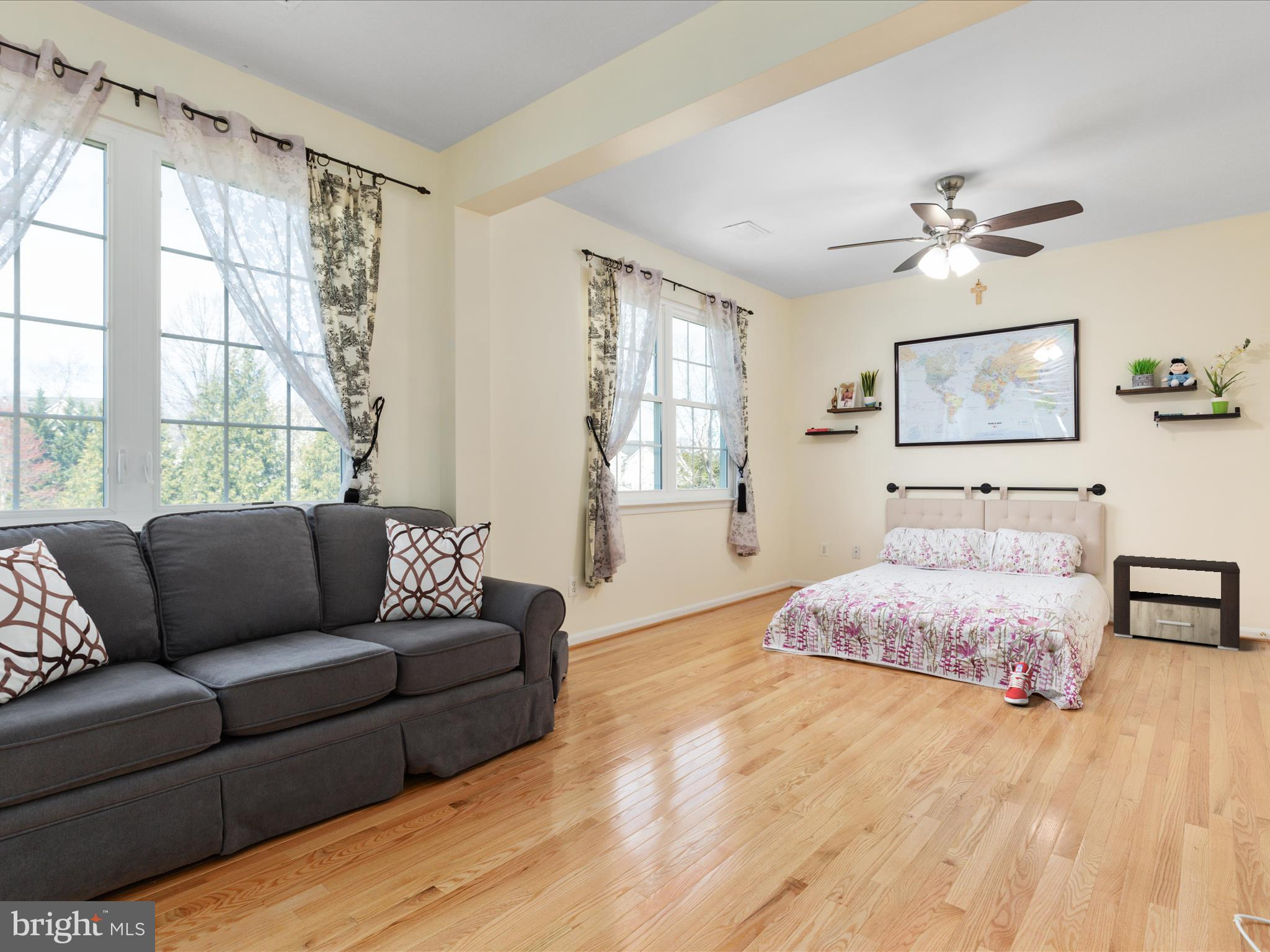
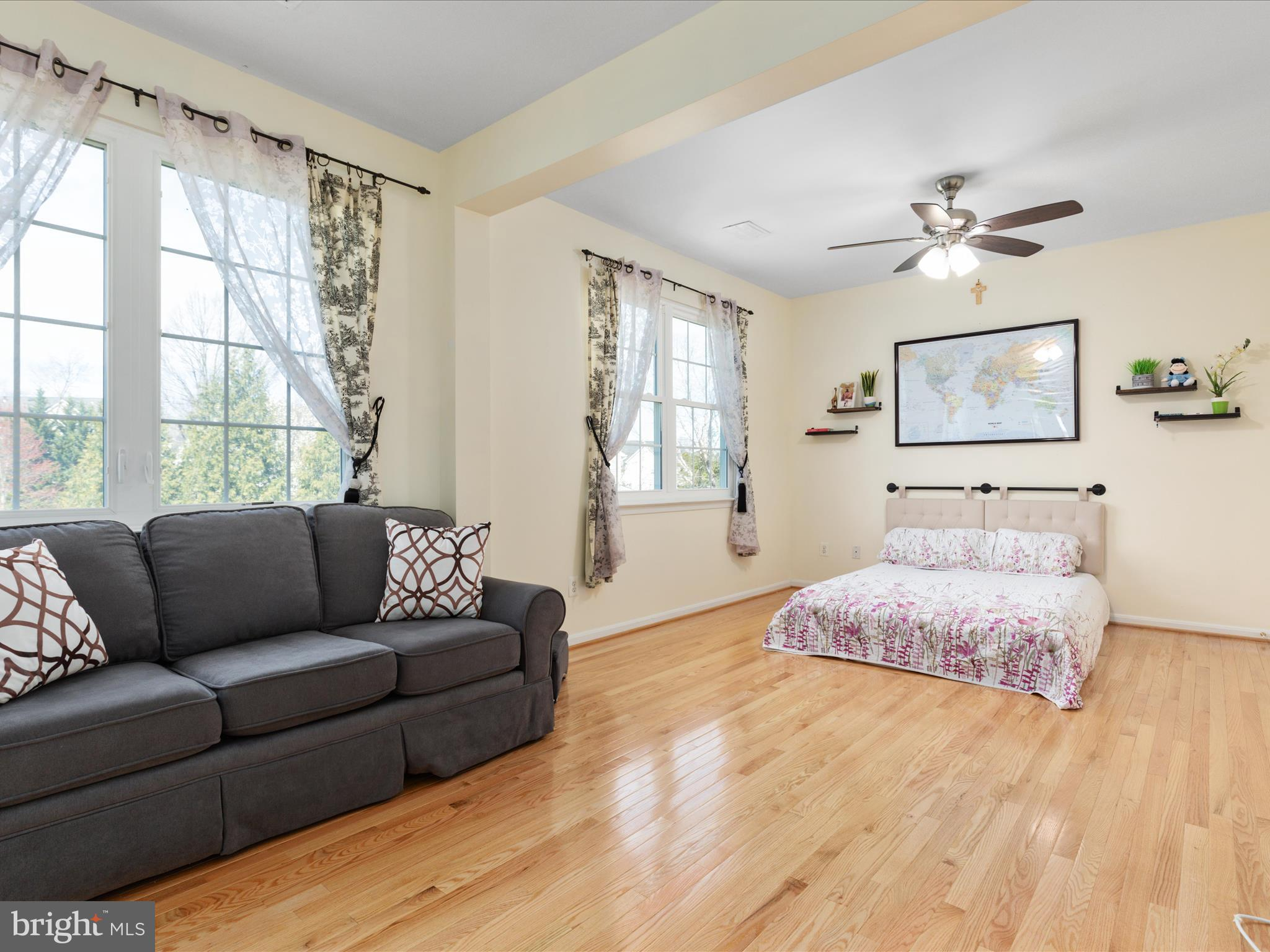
- sneaker [1004,662,1033,705]
- nightstand [1112,555,1240,651]
